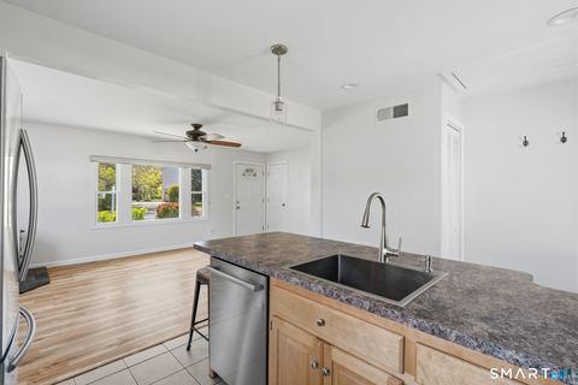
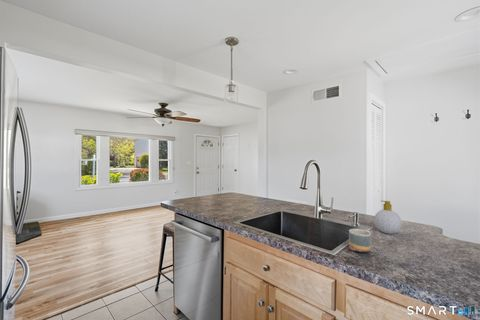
+ soap bottle [373,200,403,235]
+ mug [348,228,372,254]
